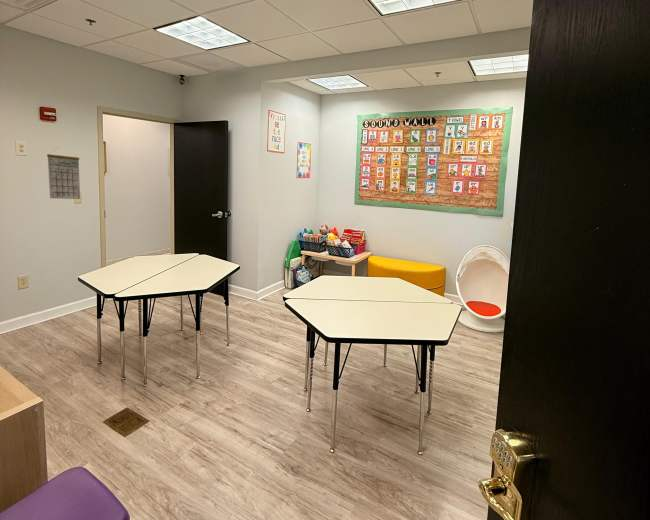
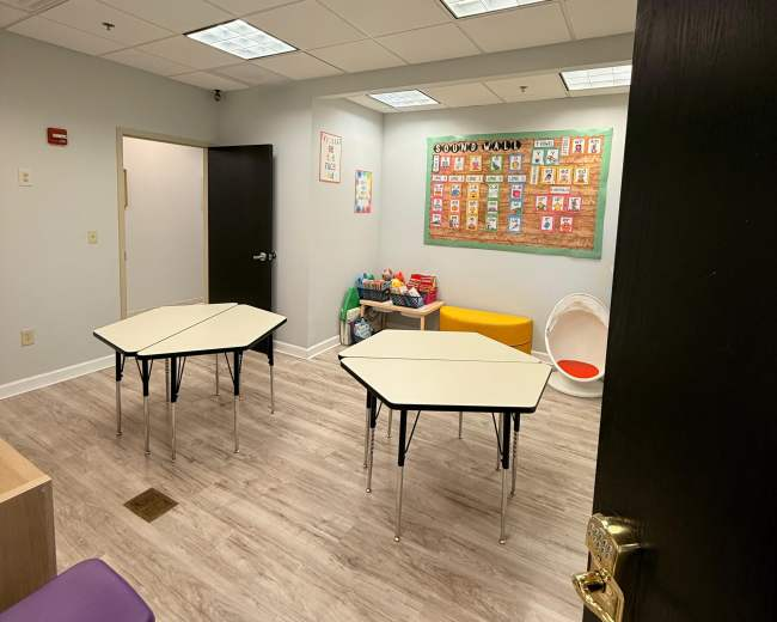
- calendar [46,147,81,200]
